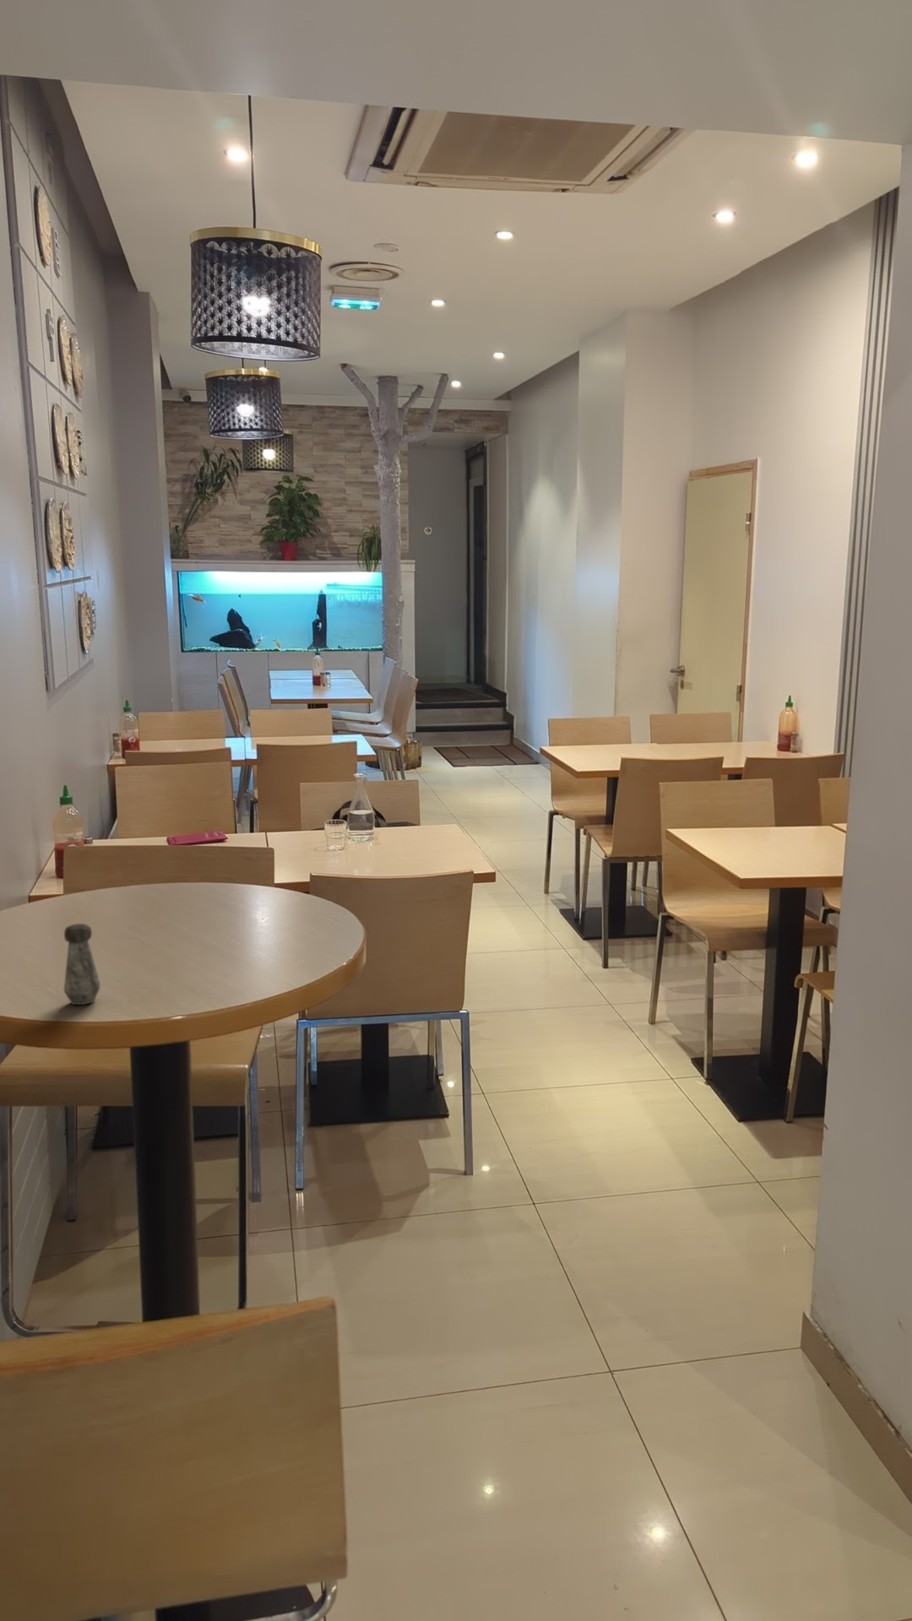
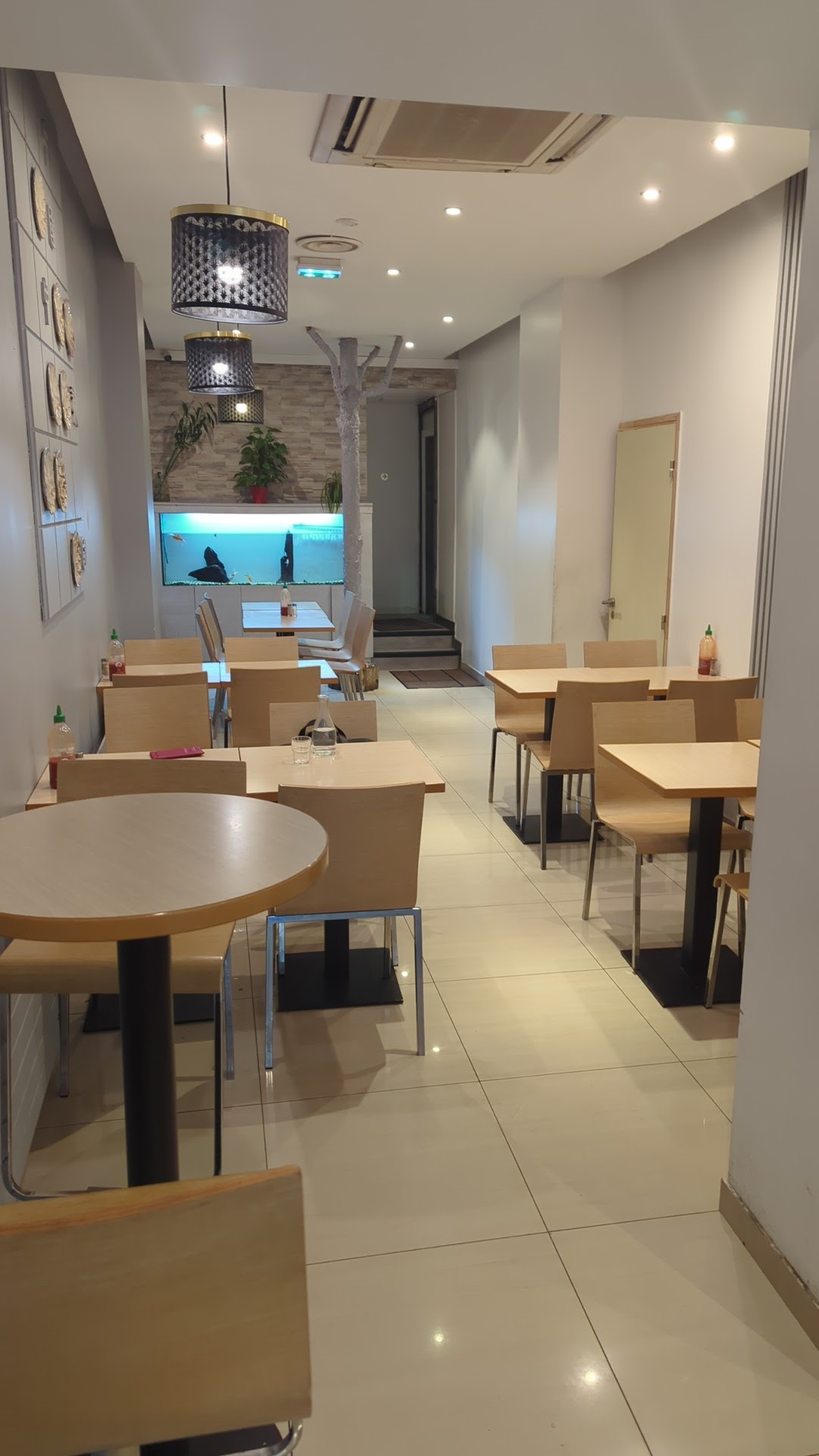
- salt shaker [63,923,101,1005]
